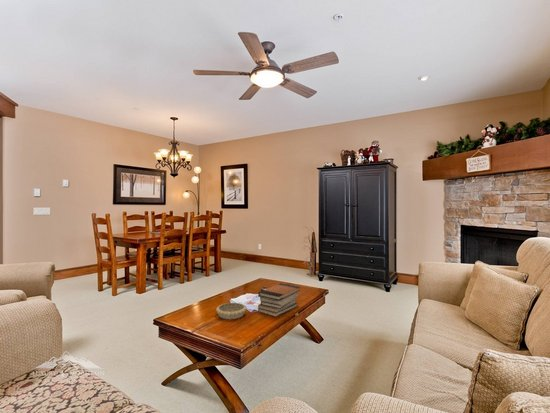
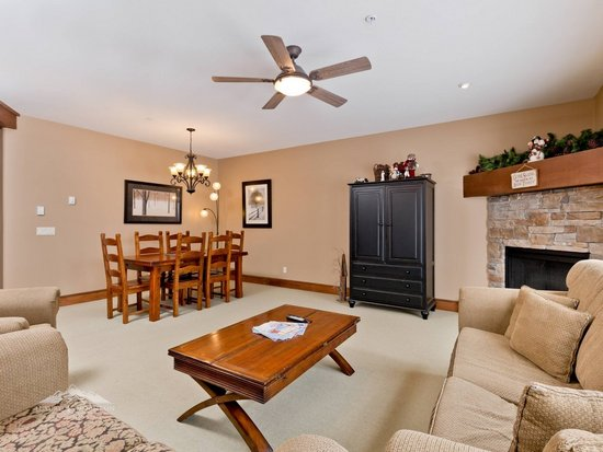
- book stack [257,282,301,318]
- decorative bowl [215,302,248,320]
